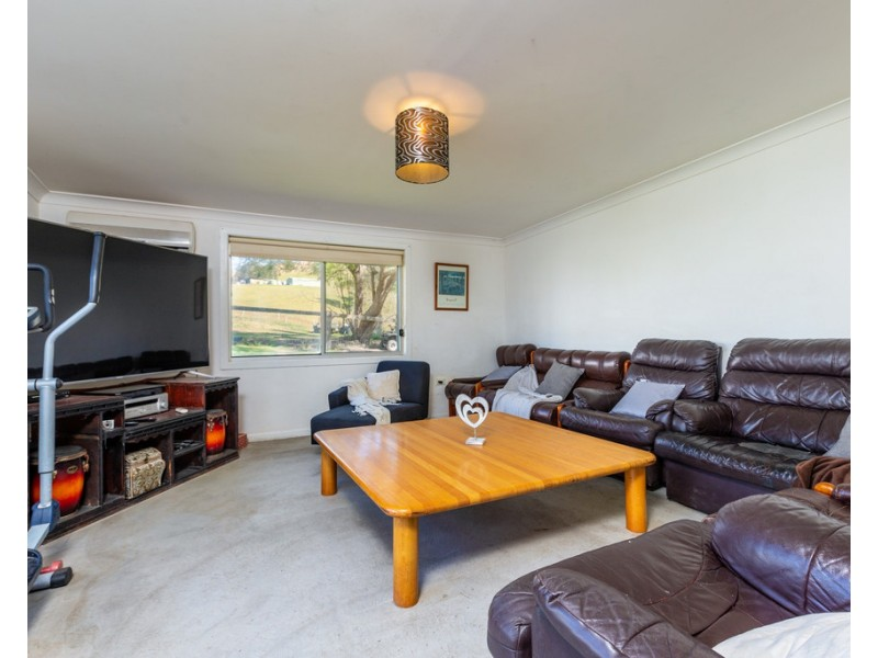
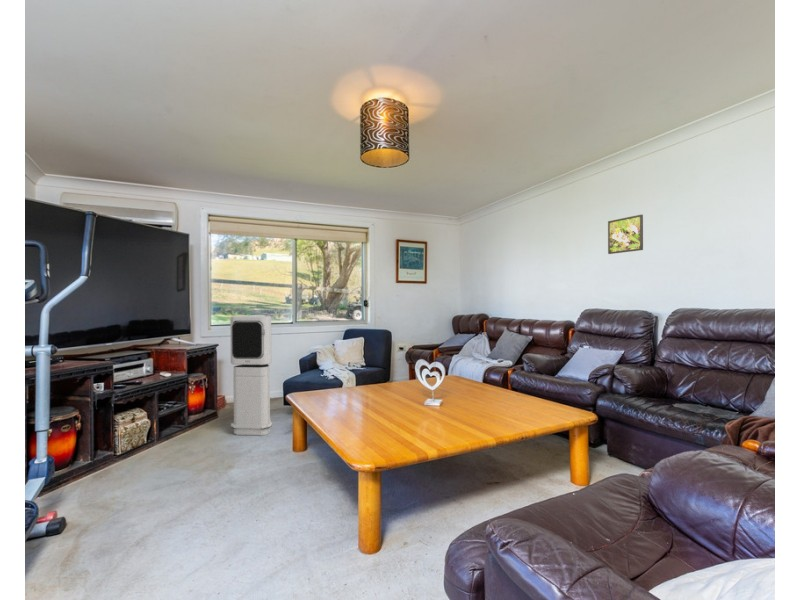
+ air purifier [229,314,273,436]
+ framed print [607,214,644,255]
